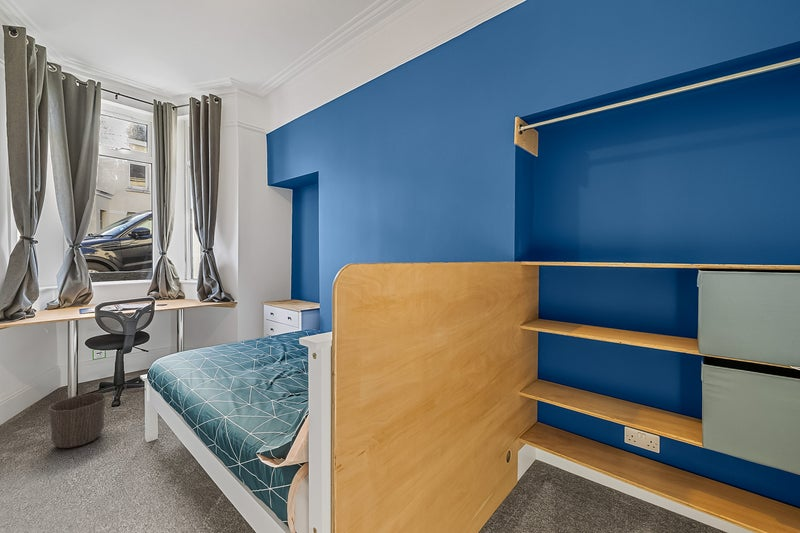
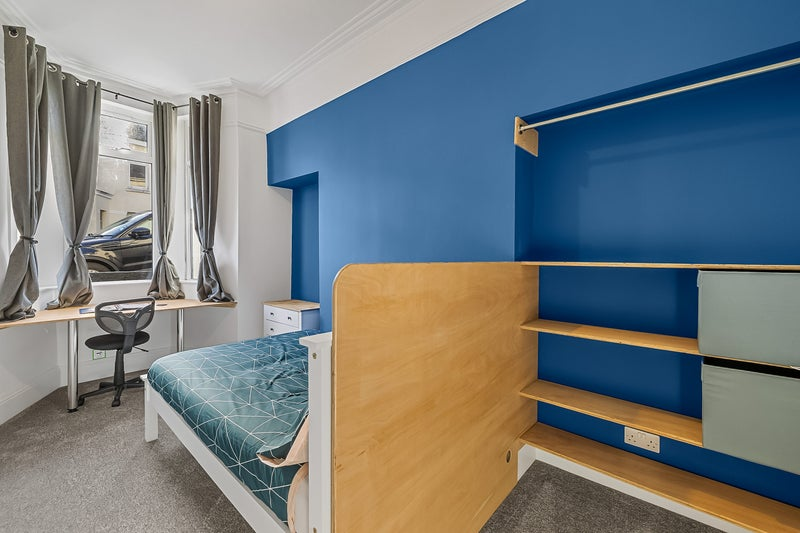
- waste basket [47,392,107,449]
